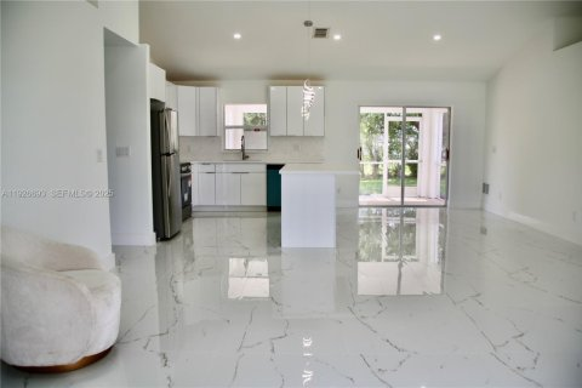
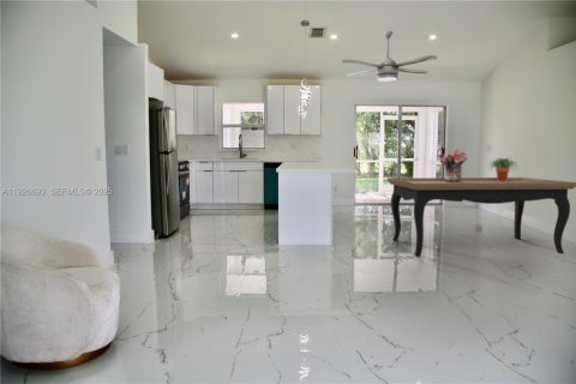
+ potted plant [487,157,518,182]
+ dining table [386,176,576,257]
+ bouquet [438,149,468,182]
+ ceiling fan [340,30,438,83]
